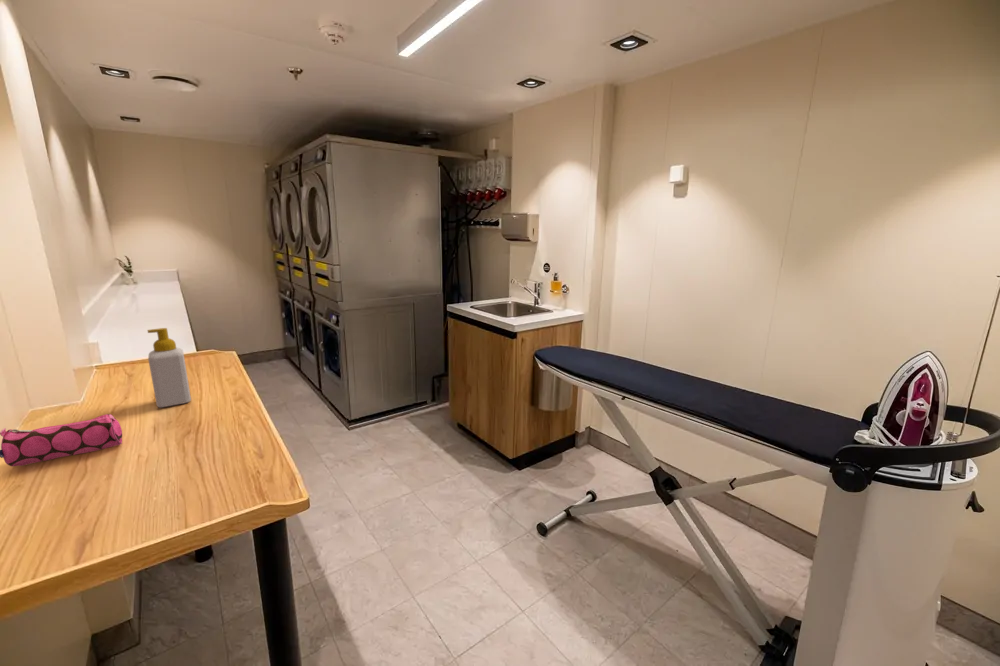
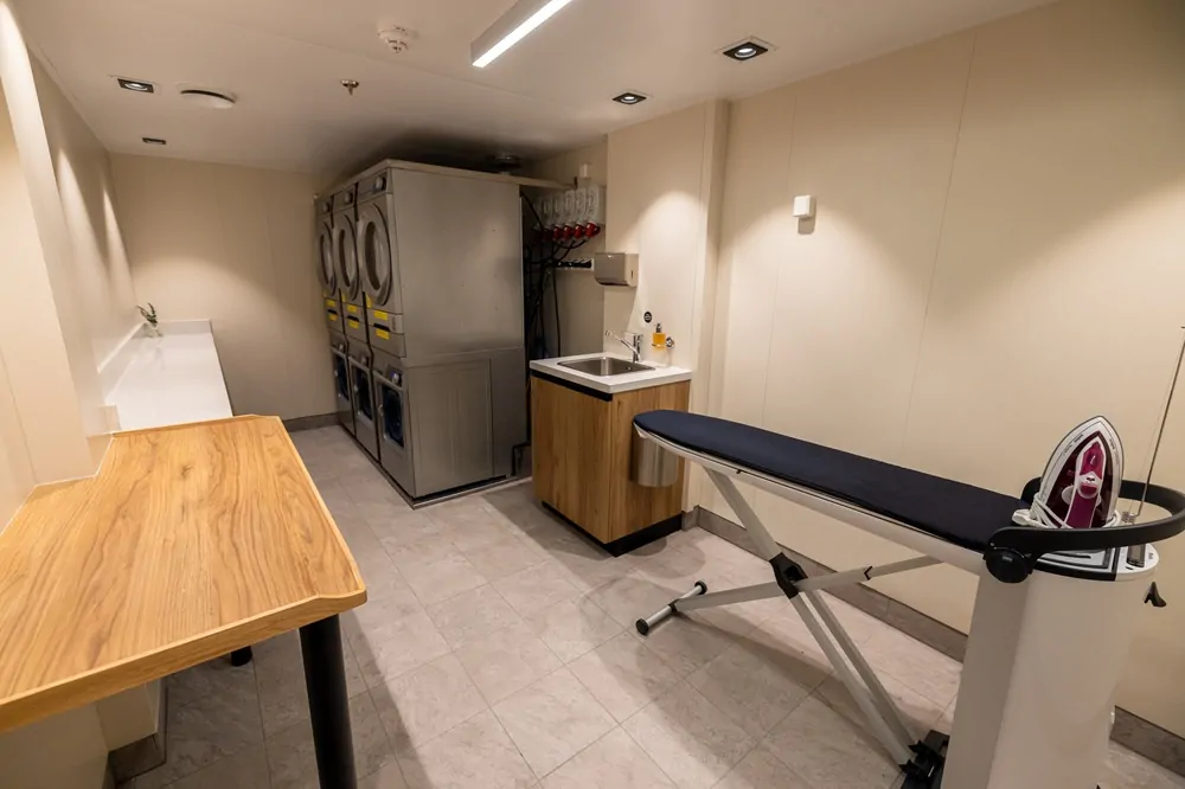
- pencil case [0,413,123,467]
- soap bottle [146,327,192,408]
